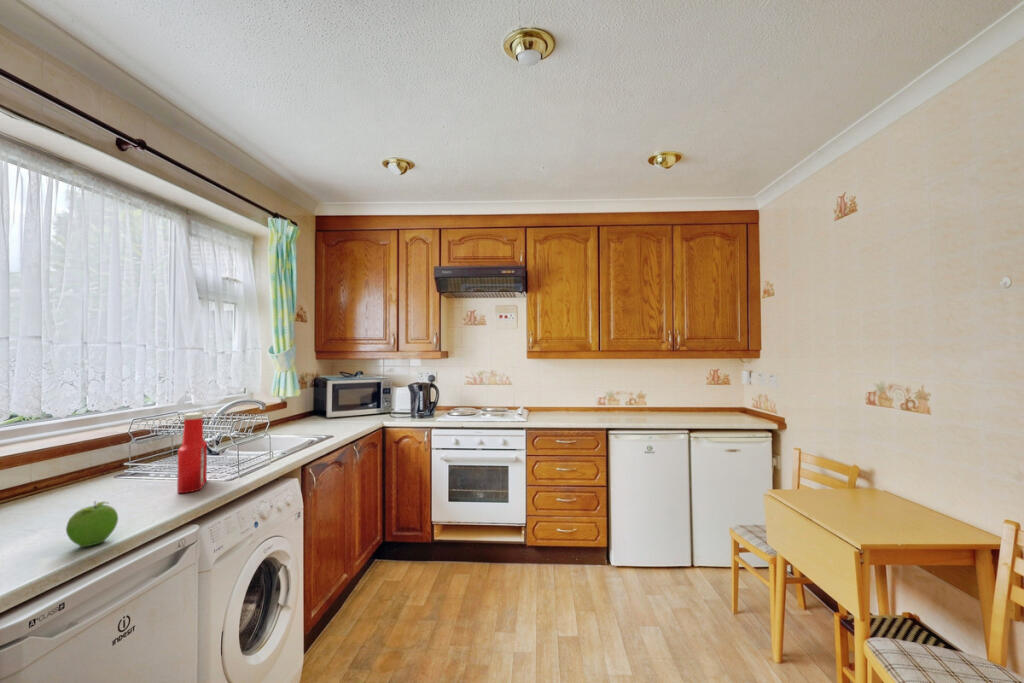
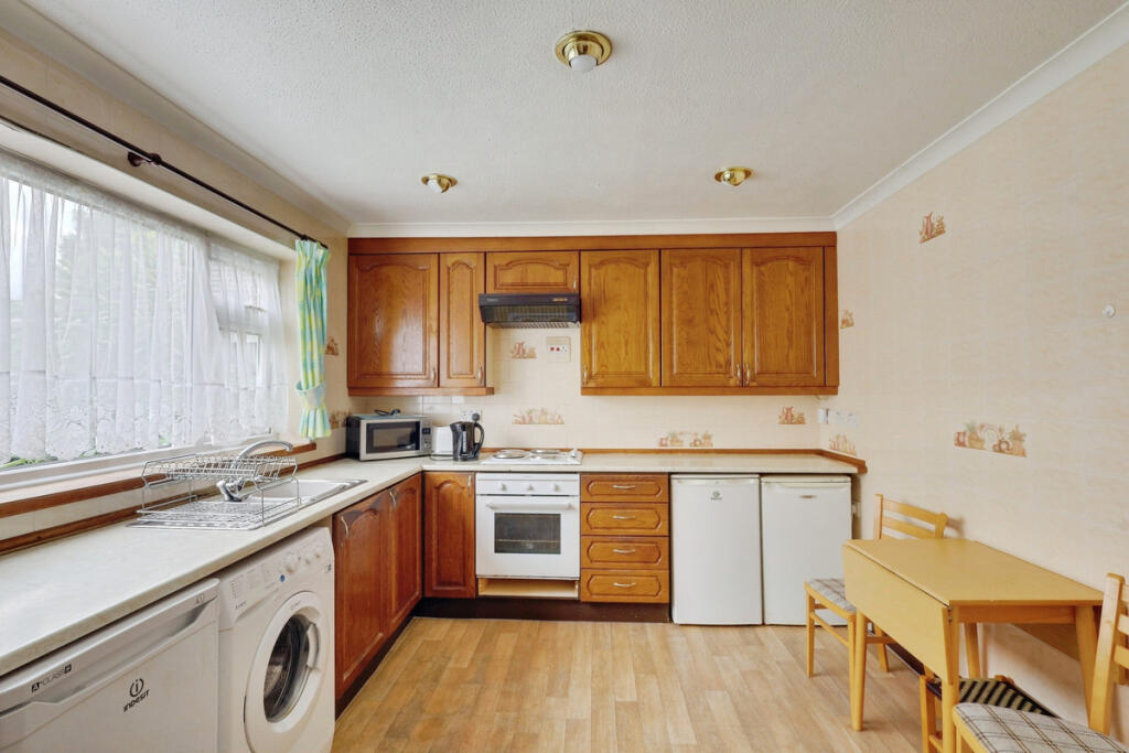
- fruit [65,500,119,548]
- soap bottle [176,411,208,494]
